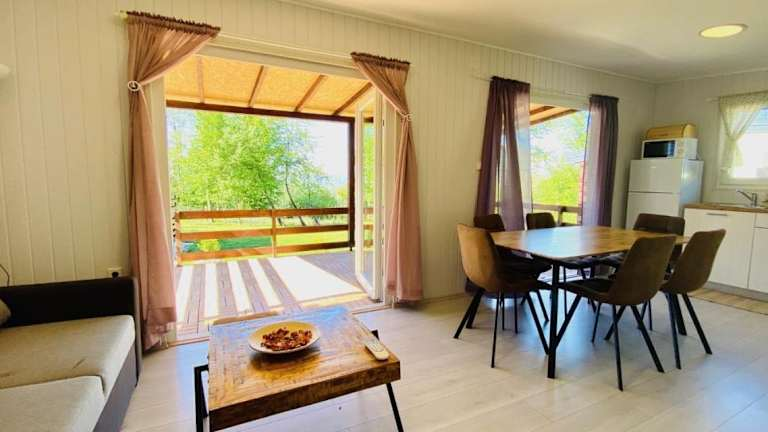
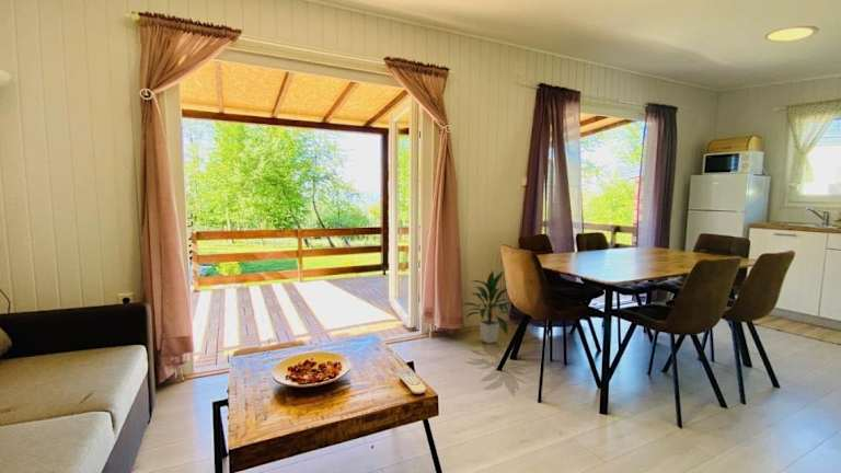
+ indoor plant [460,269,516,344]
